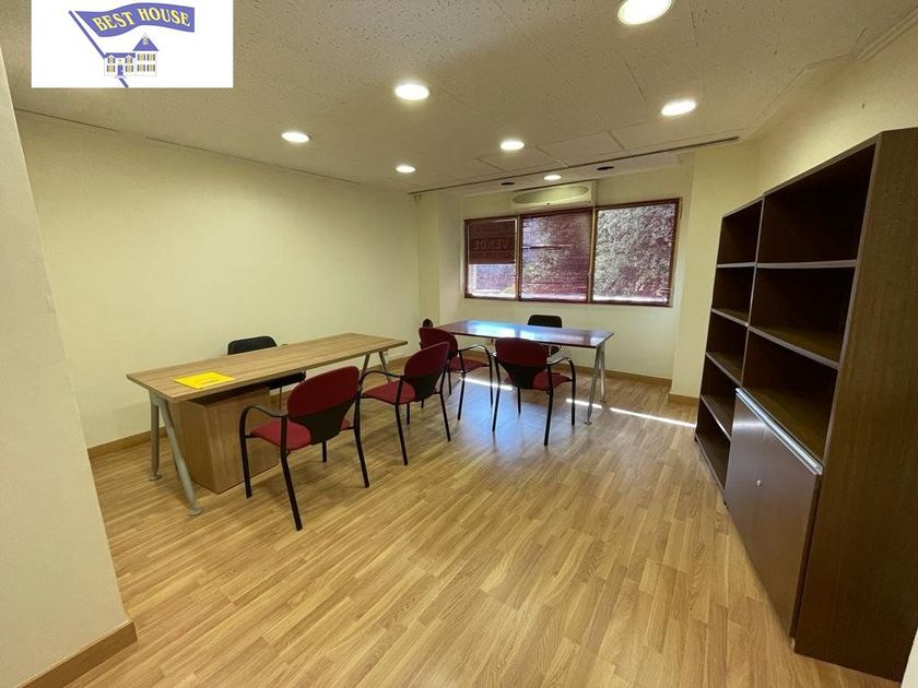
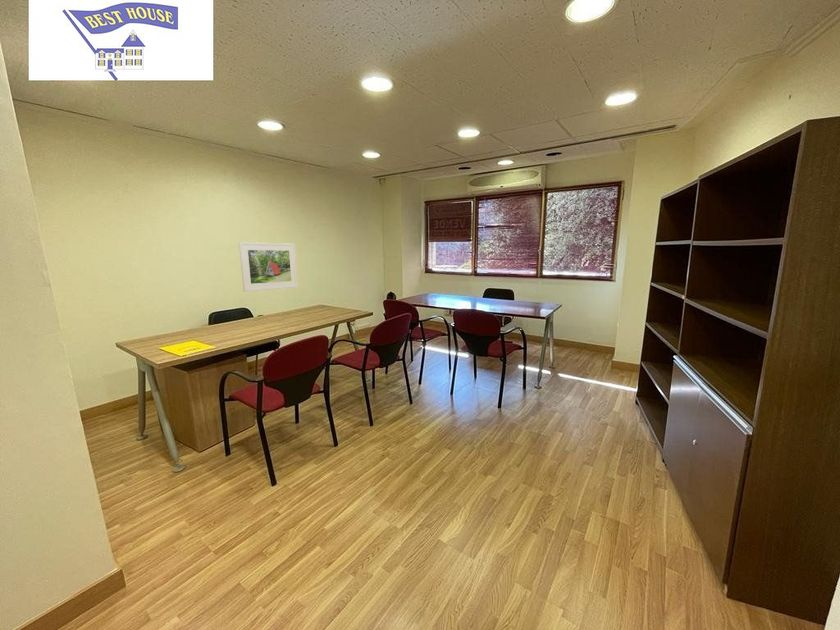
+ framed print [238,241,299,293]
